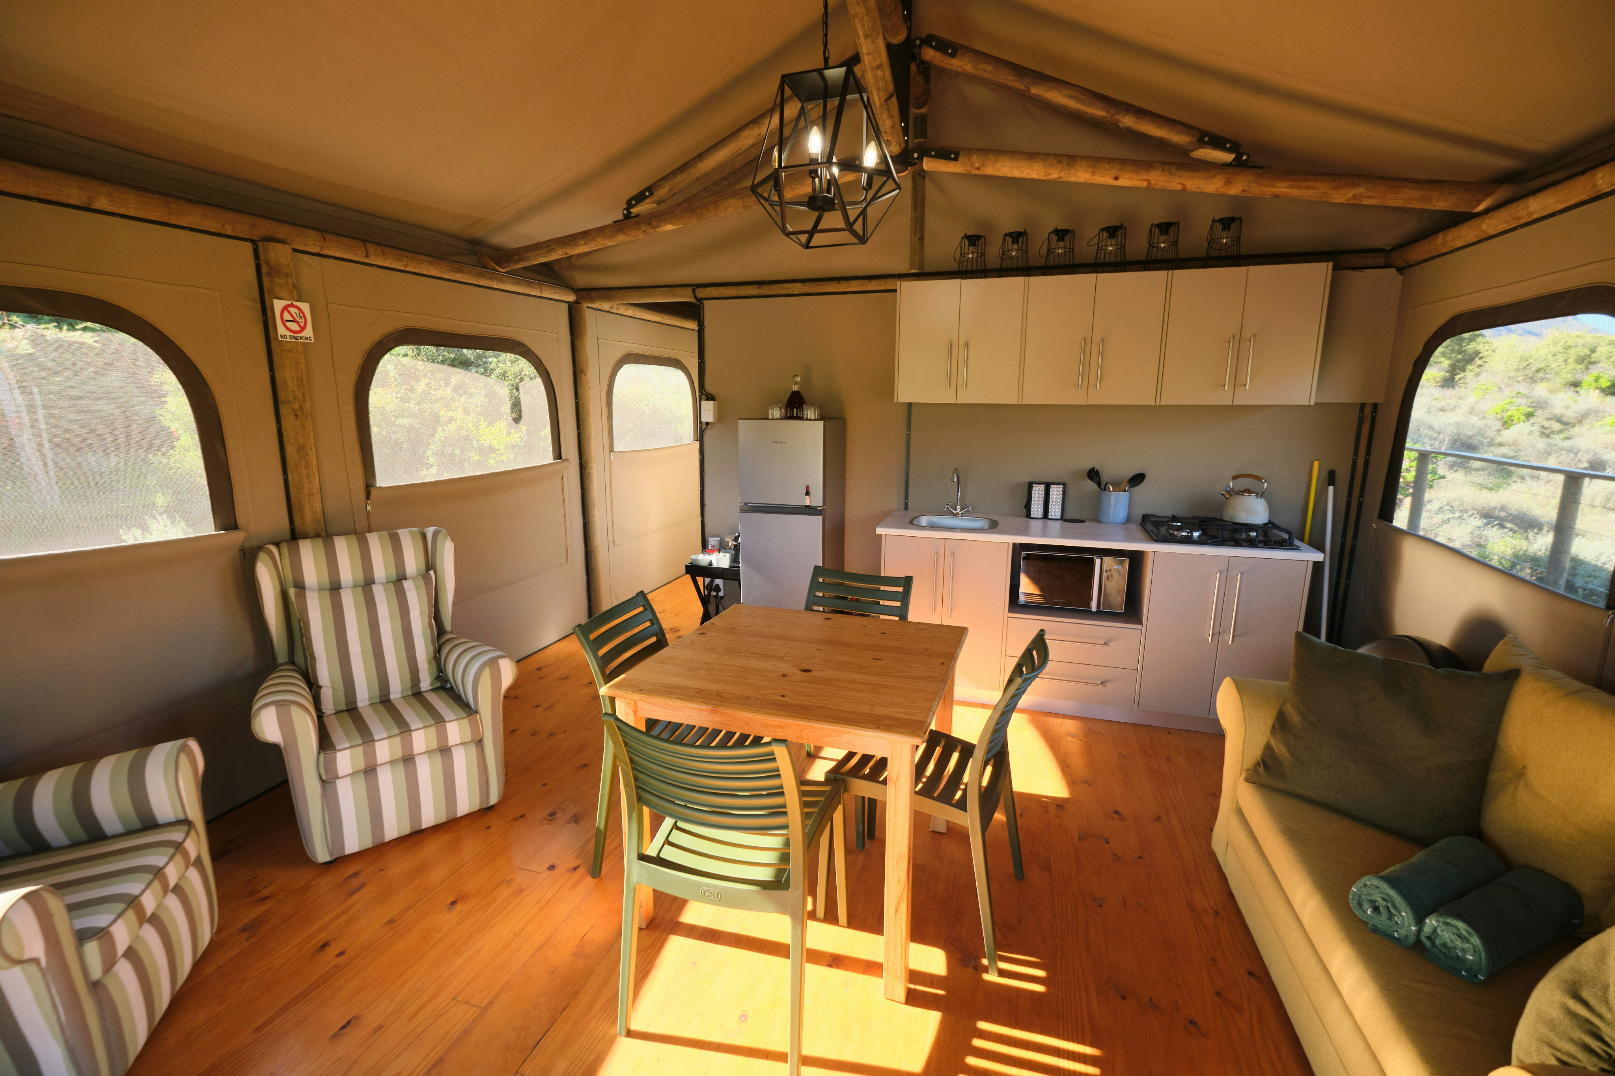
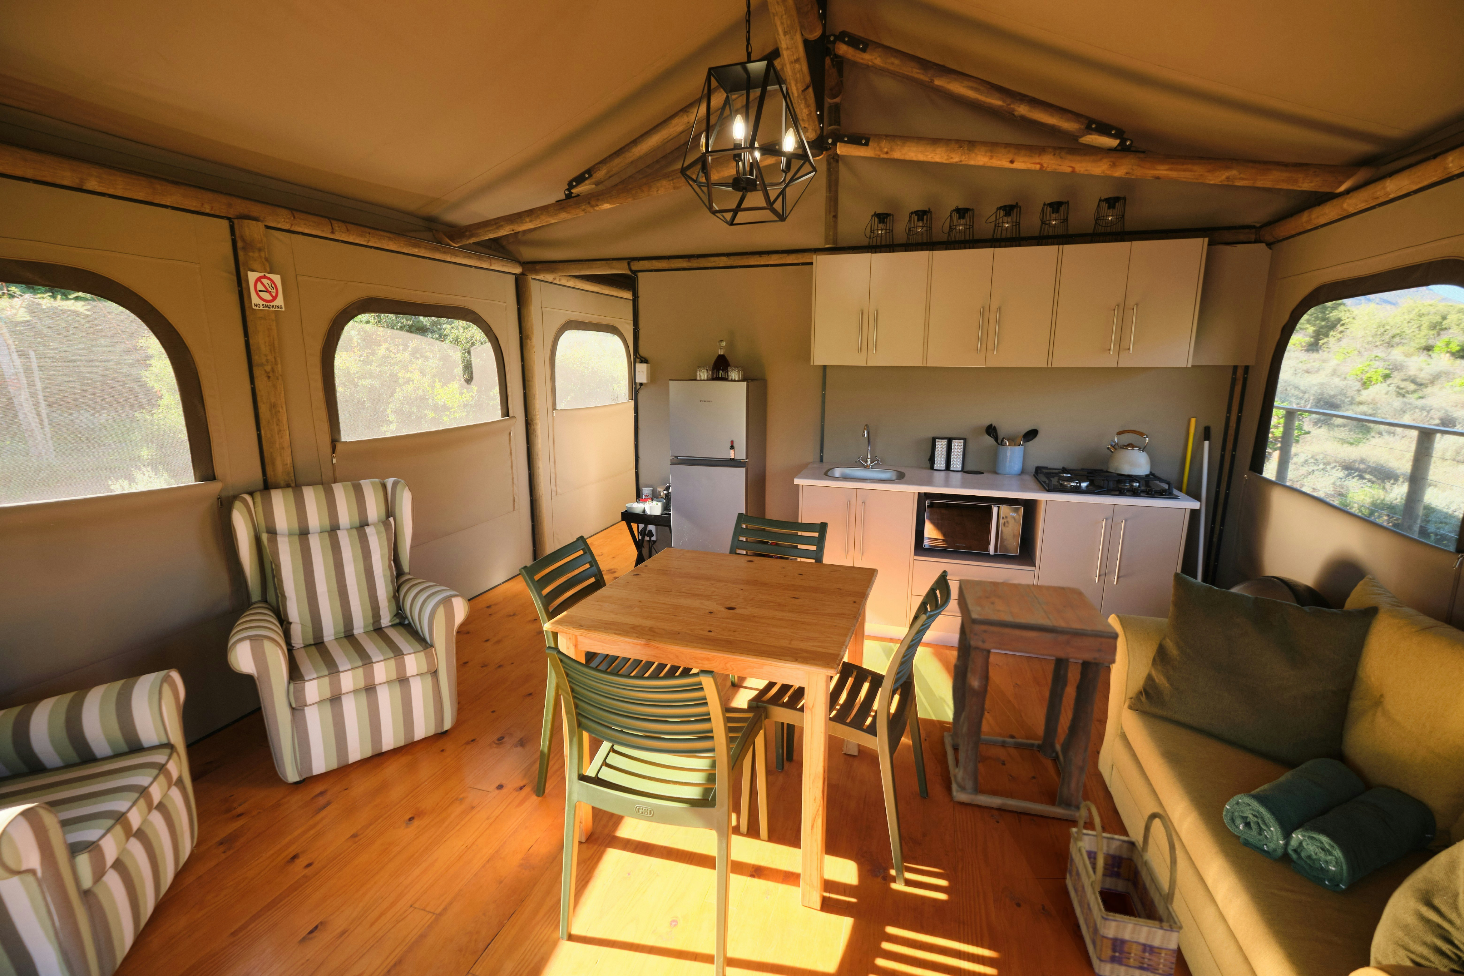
+ basket [1065,801,1184,976]
+ side table [943,578,1120,822]
